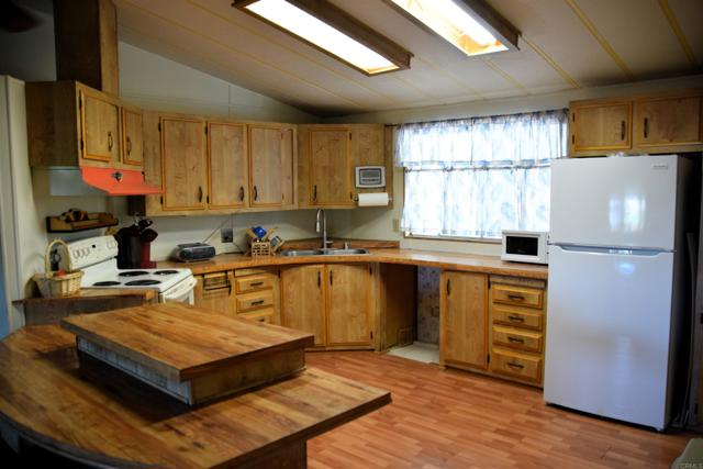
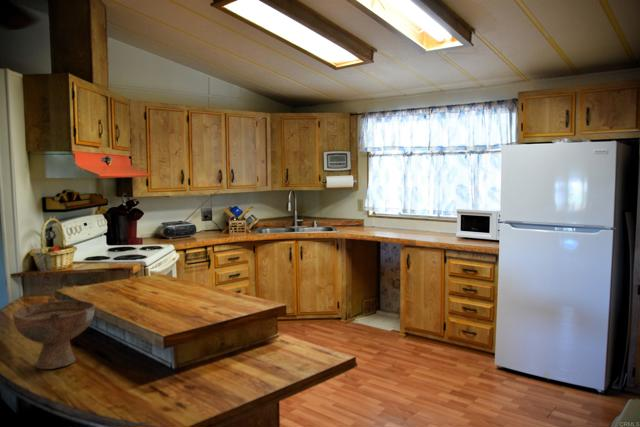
+ bowl [12,296,96,370]
